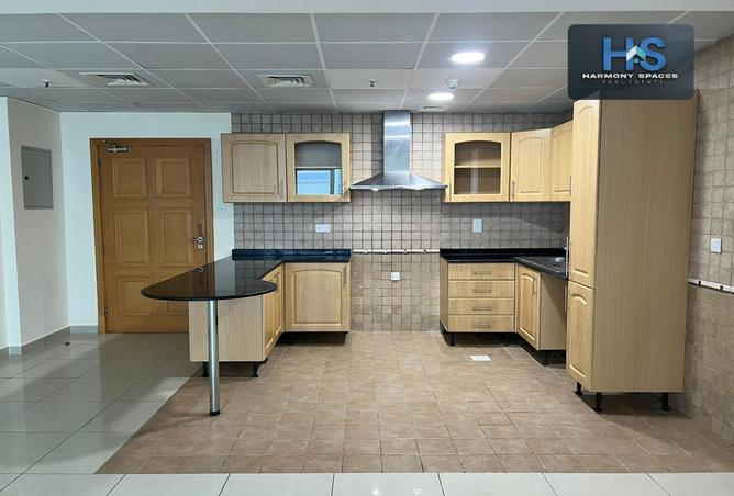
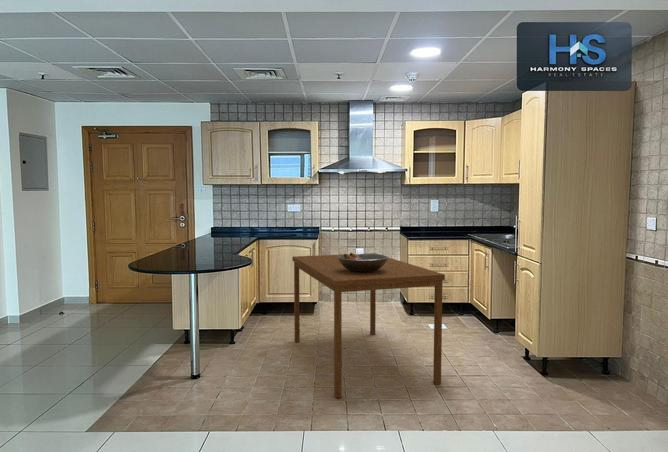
+ fruit bowl [338,252,389,272]
+ dining table [292,252,446,399]
